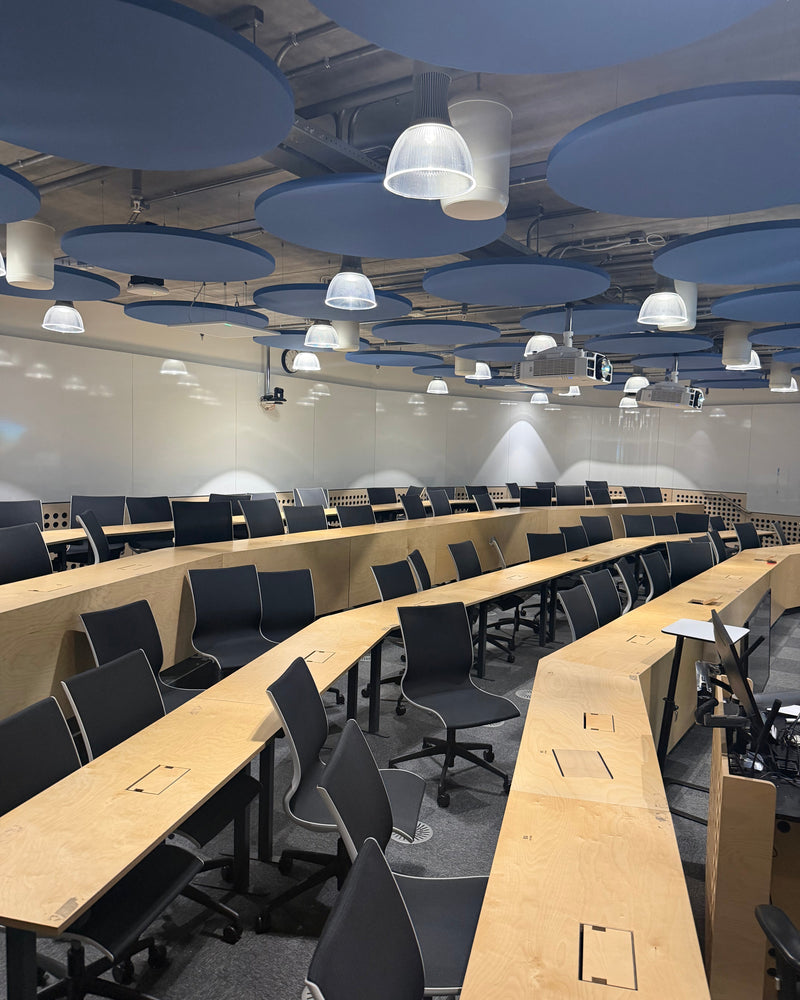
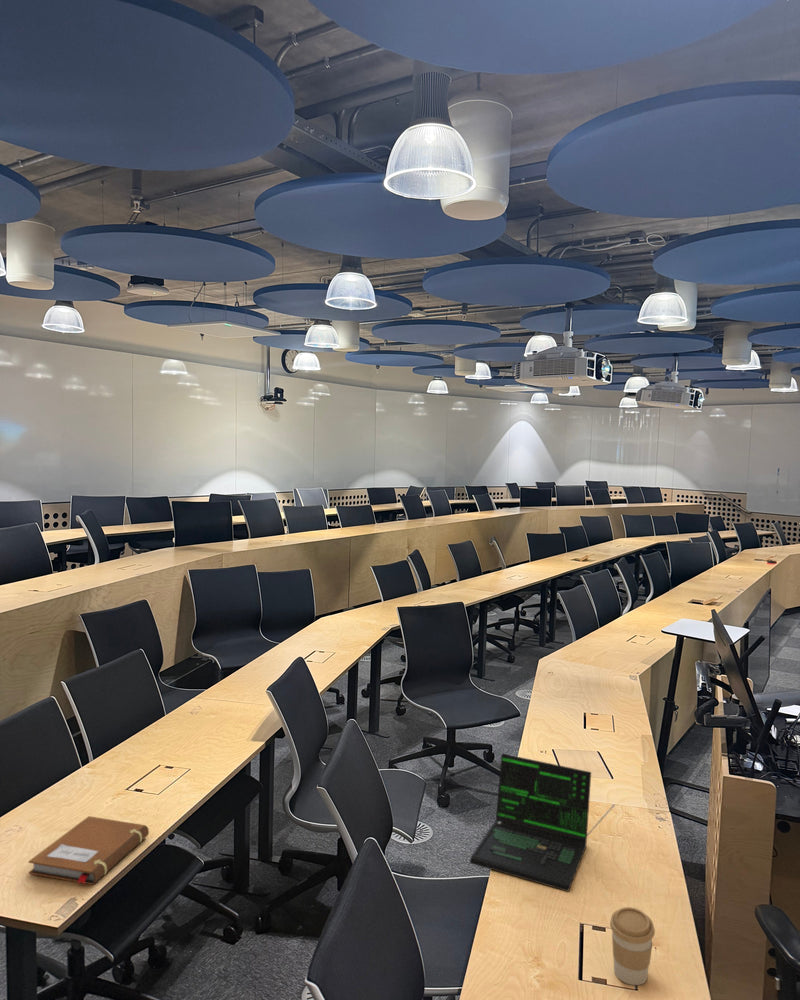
+ notebook [28,815,150,886]
+ laptop [469,752,616,893]
+ coffee cup [609,906,656,986]
